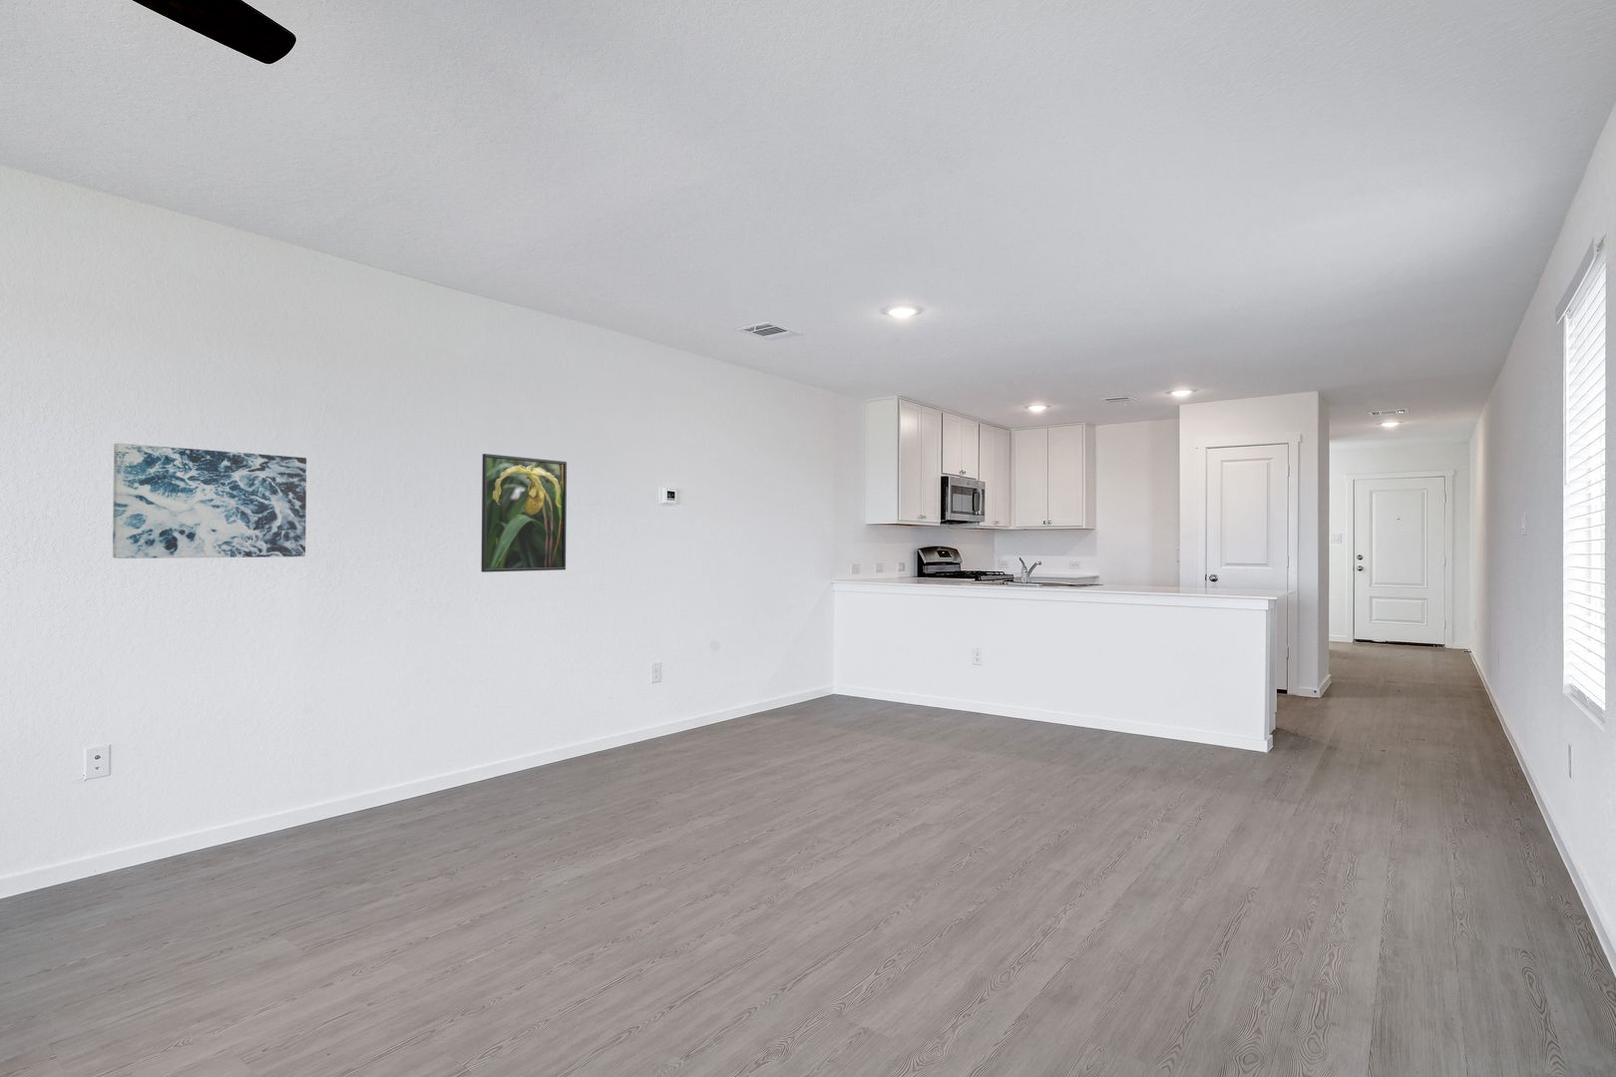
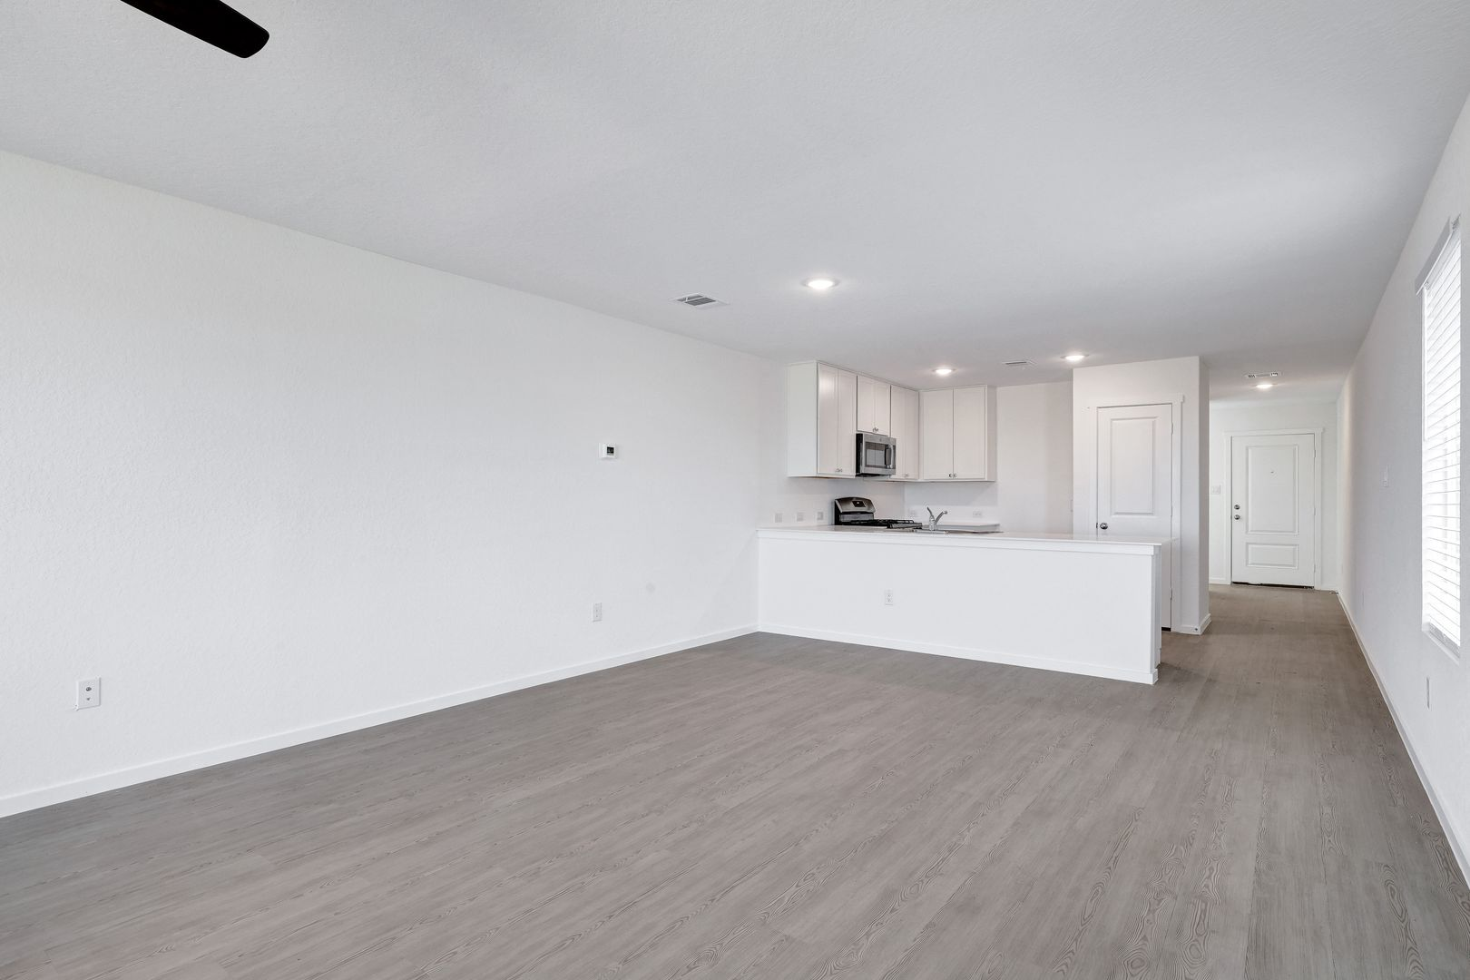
- wall art [112,442,308,559]
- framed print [481,453,568,573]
